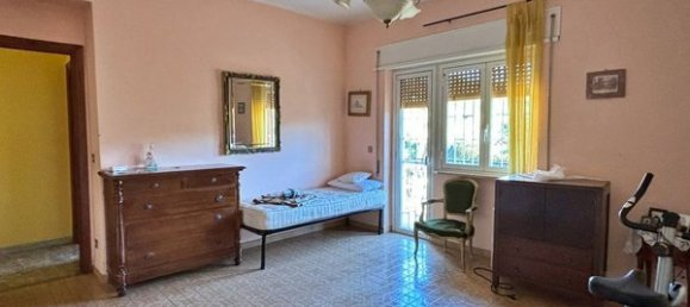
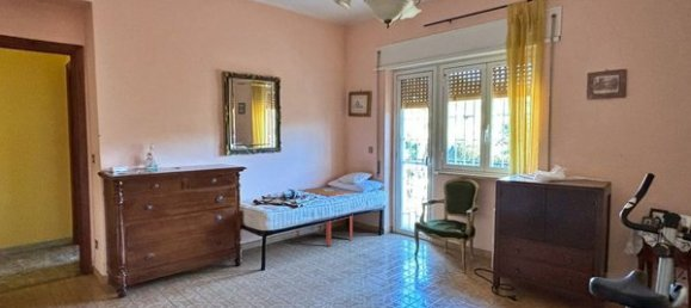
+ side table [295,186,354,247]
